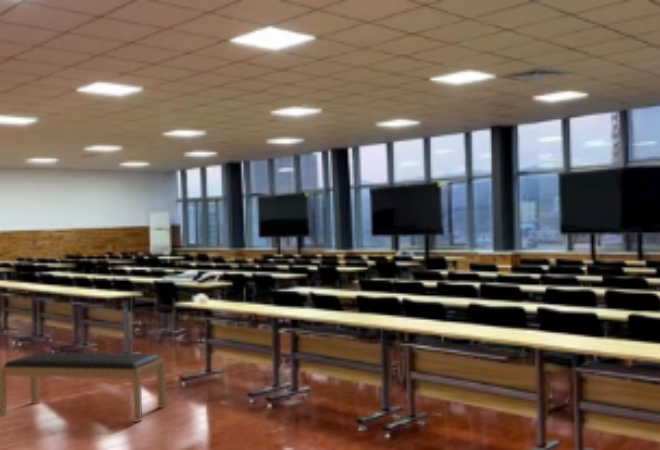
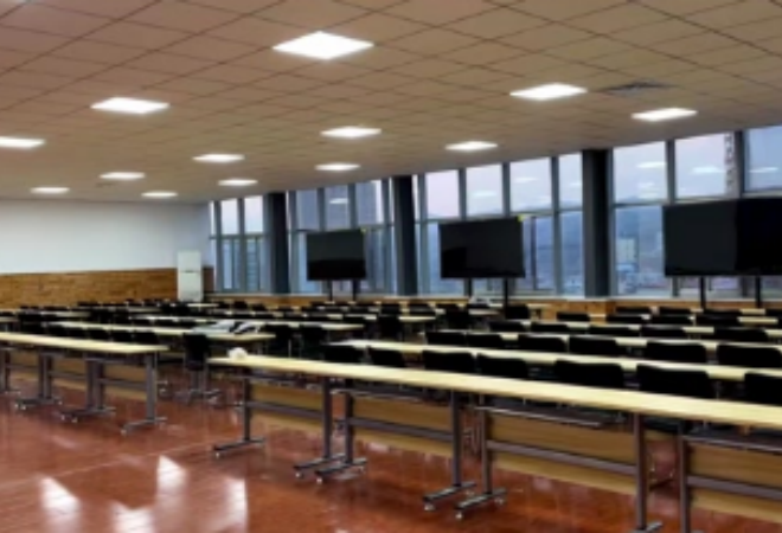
- bench [0,351,168,423]
